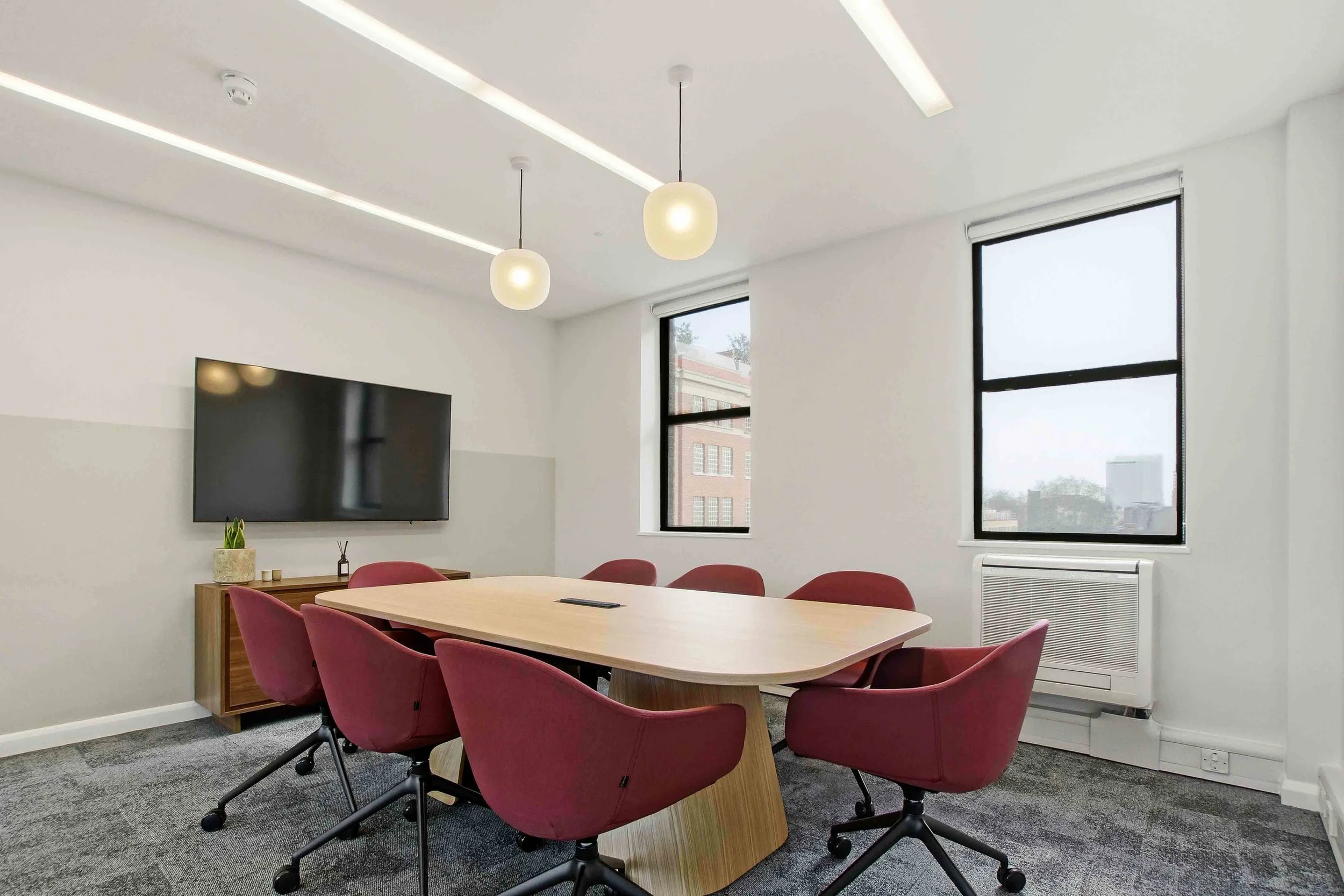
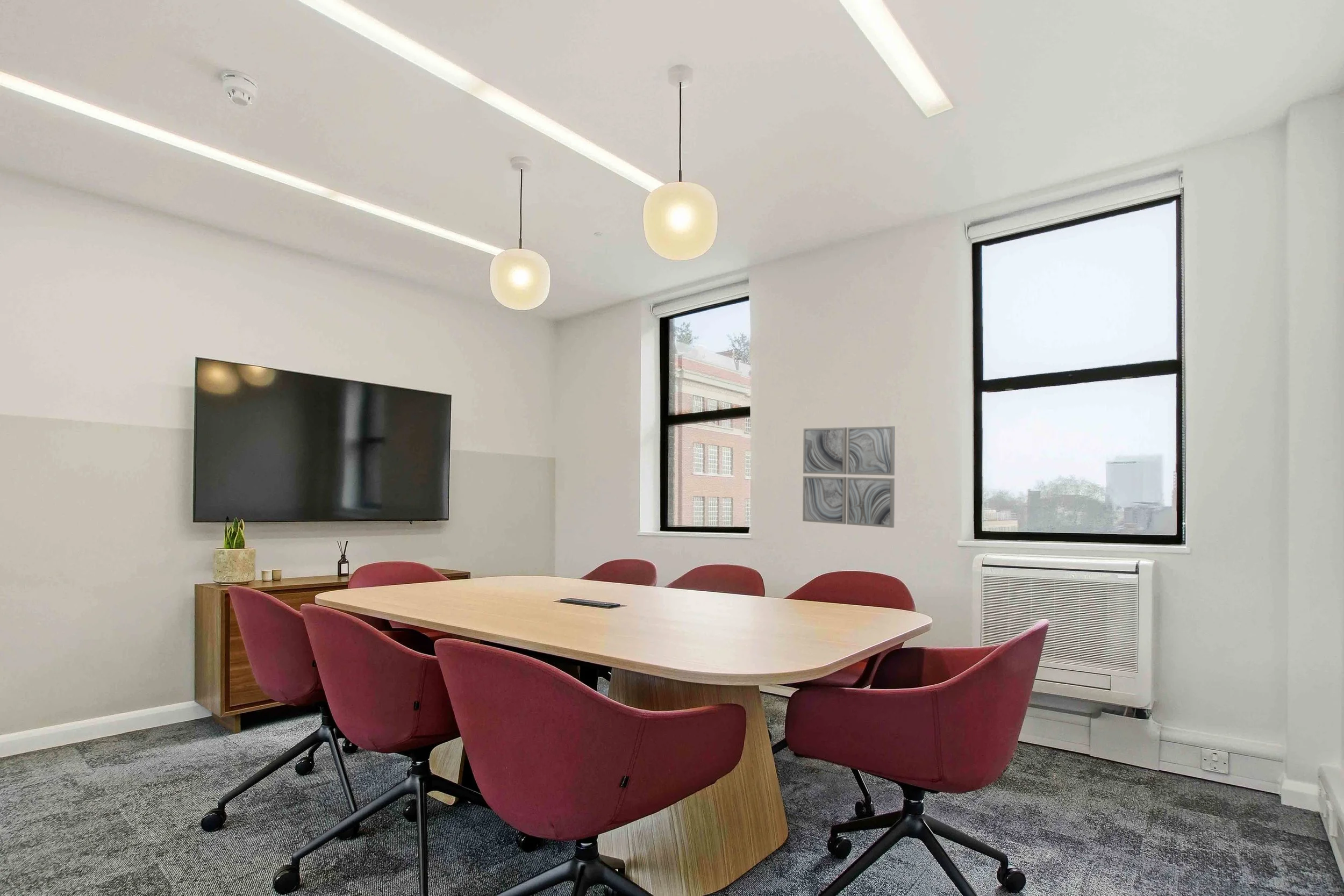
+ wall art [802,426,896,528]
